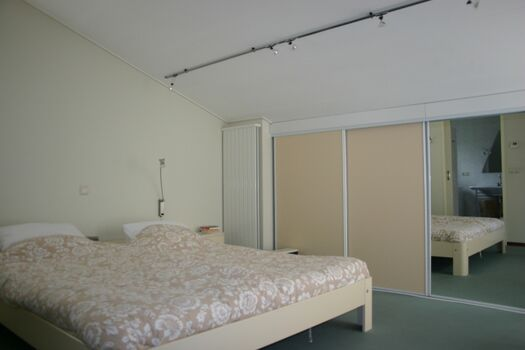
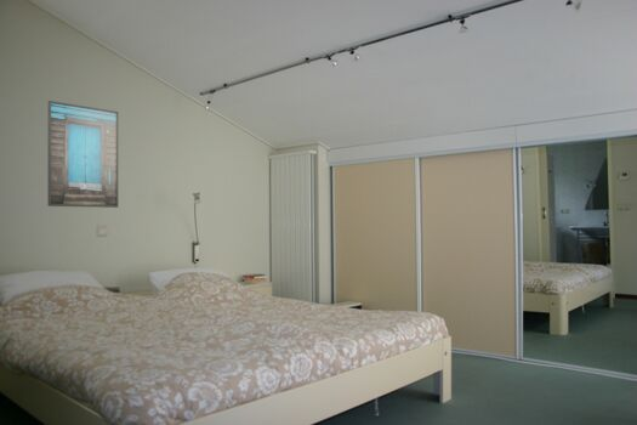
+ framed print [47,100,119,209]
